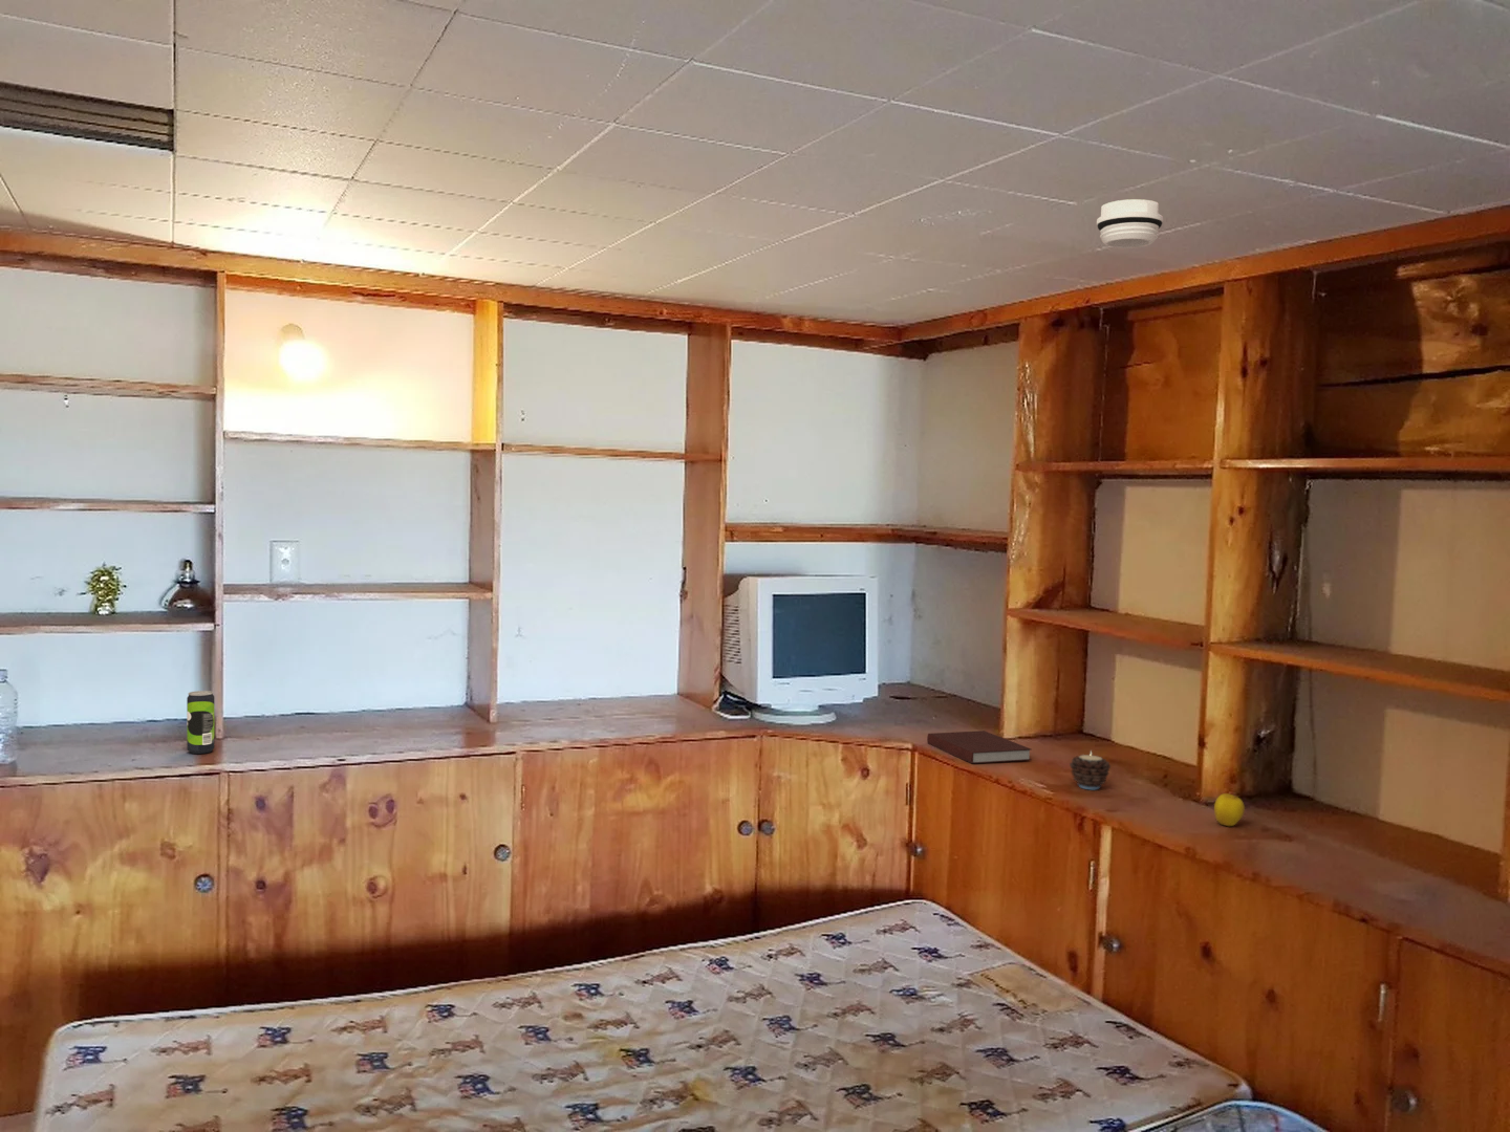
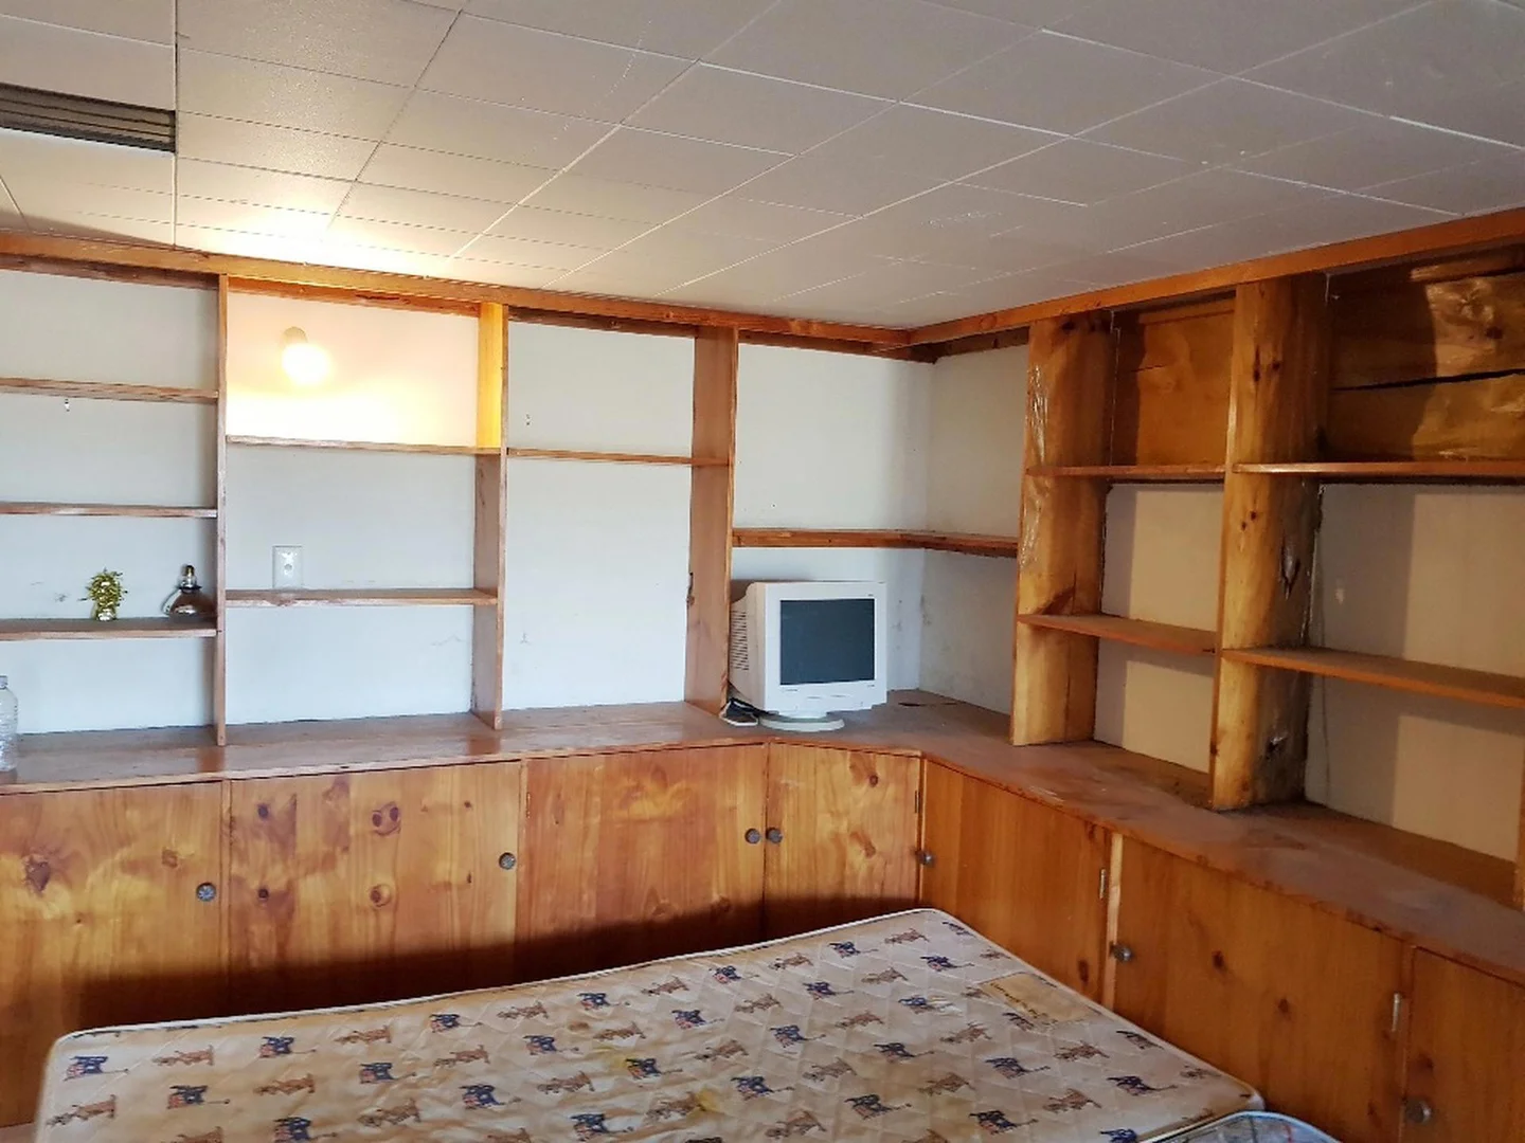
- beverage can [185,690,215,755]
- candle [1069,749,1112,791]
- apple [1213,792,1246,826]
- notebook [926,730,1032,765]
- smoke detector [1096,199,1164,250]
